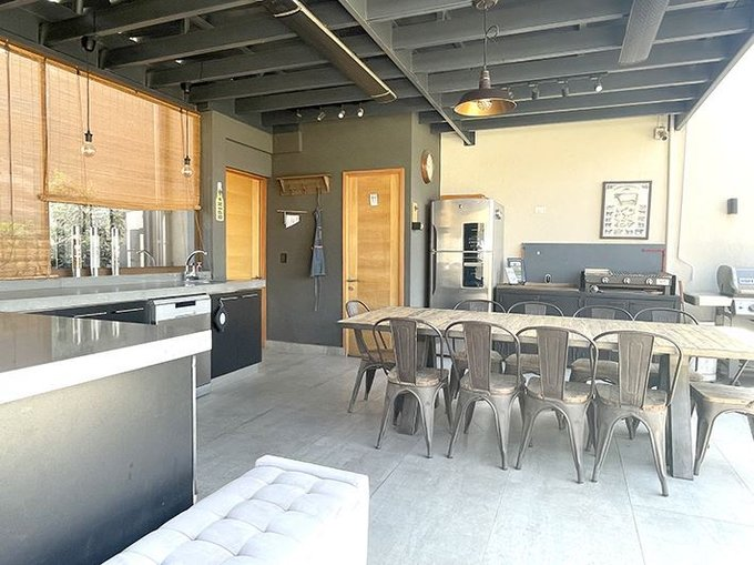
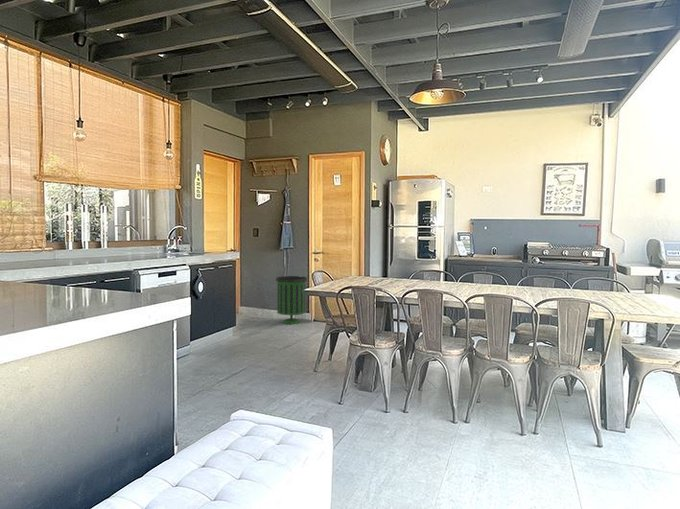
+ trash can [275,275,308,325]
